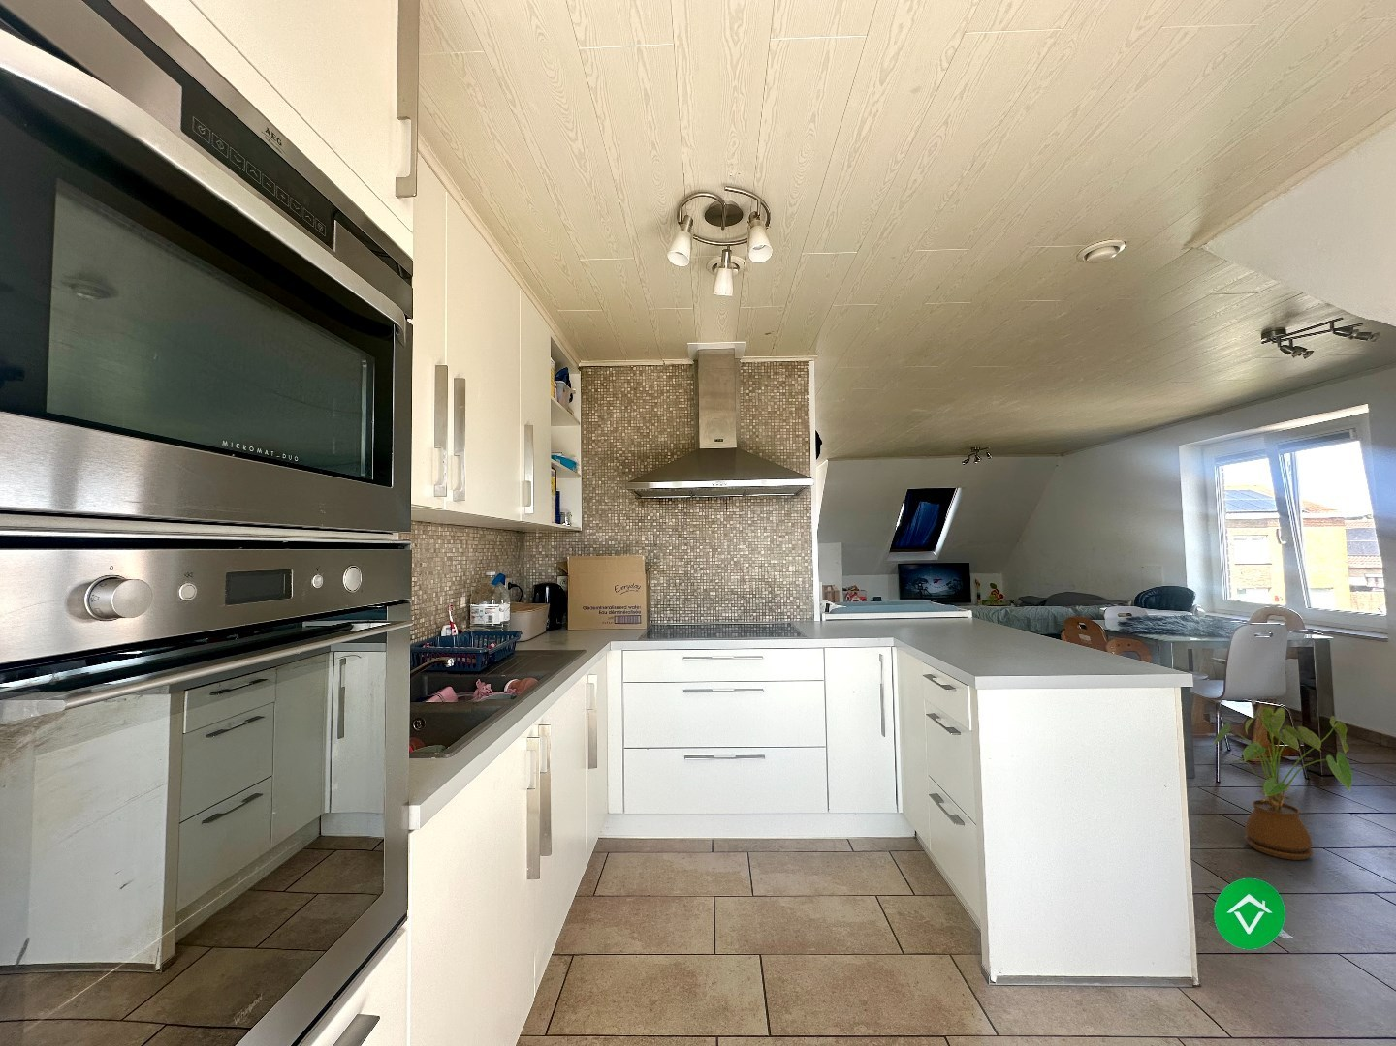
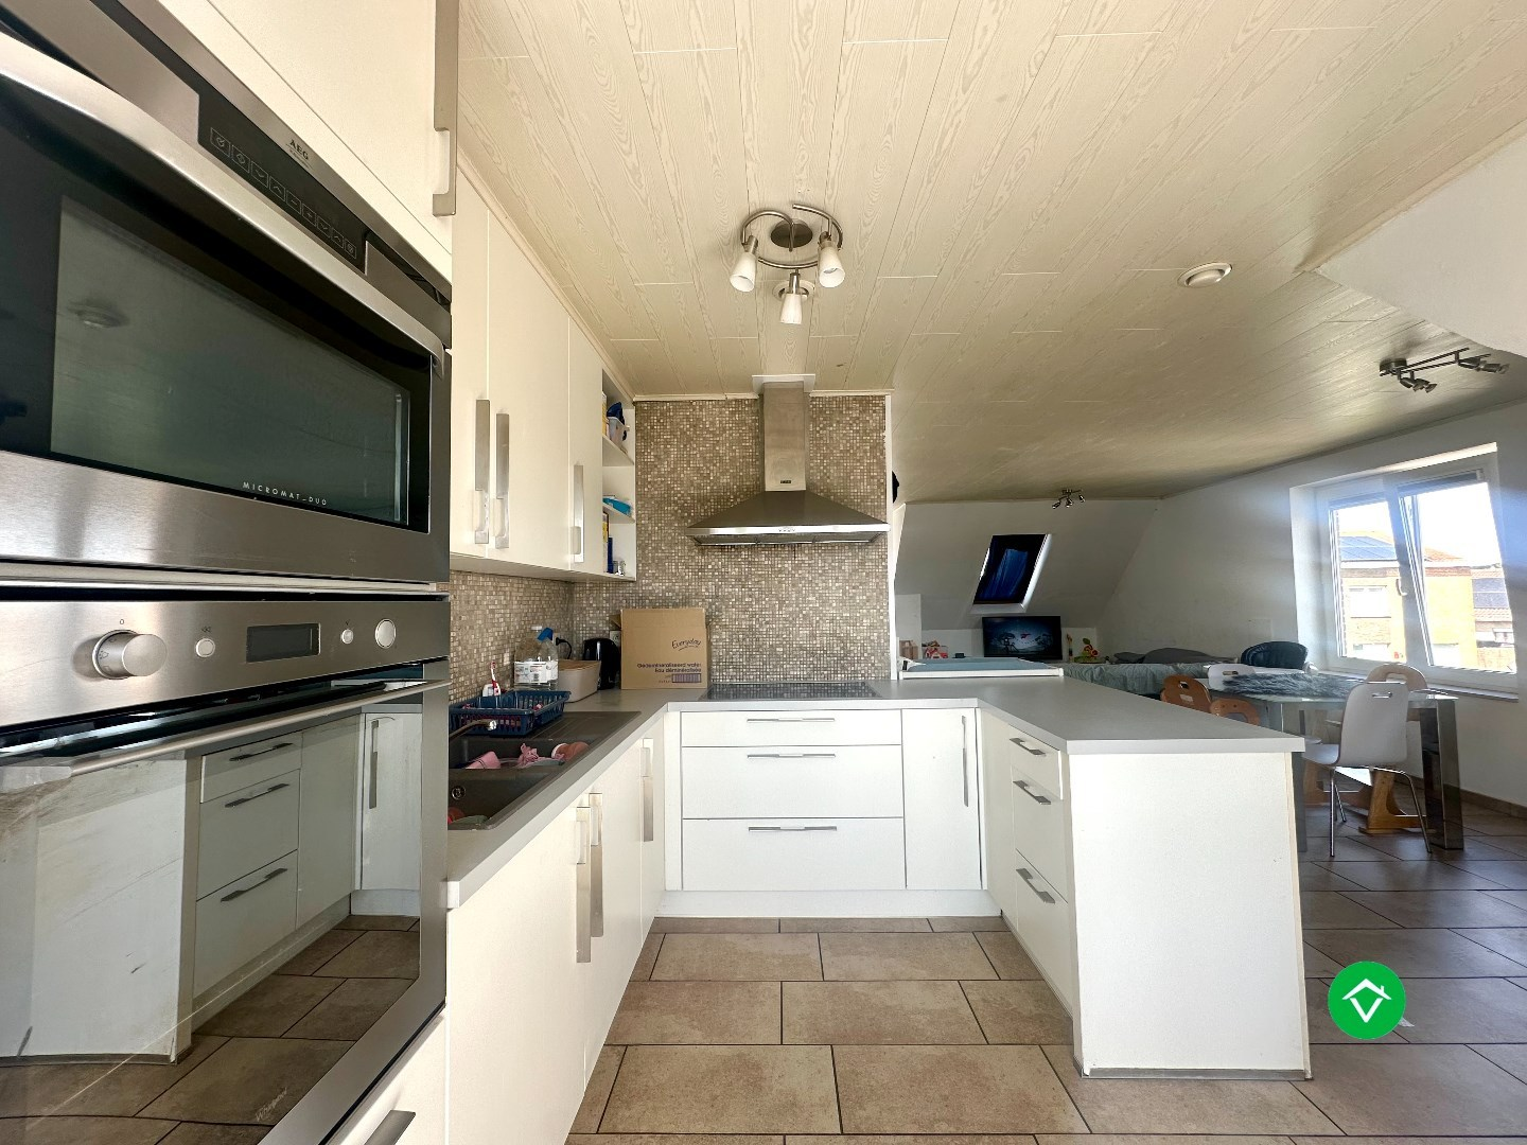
- house plant [1211,706,1353,861]
